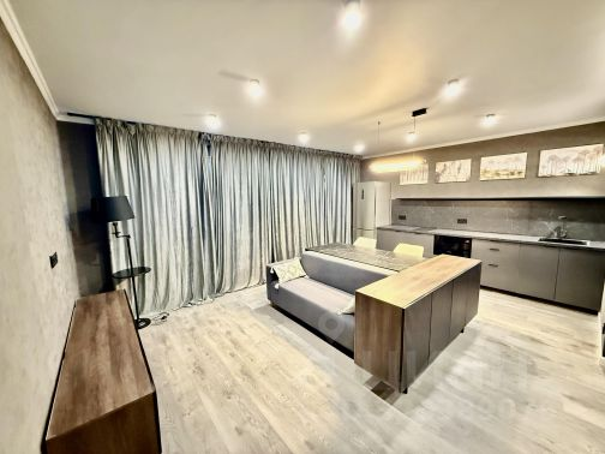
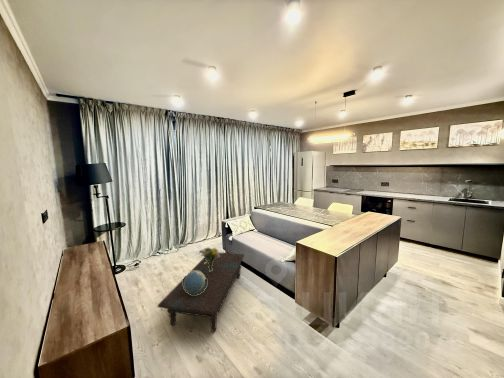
+ bouquet [198,246,220,272]
+ decorative sphere [183,271,207,295]
+ coffee table [157,251,245,333]
